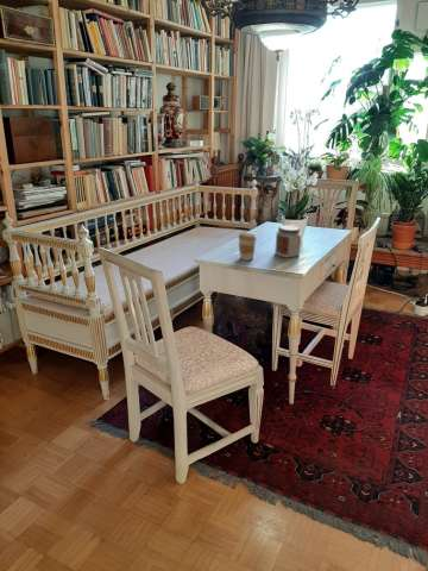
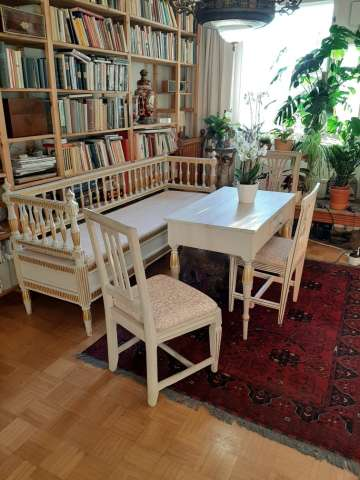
- jar [273,224,302,258]
- coffee cup [237,232,258,262]
